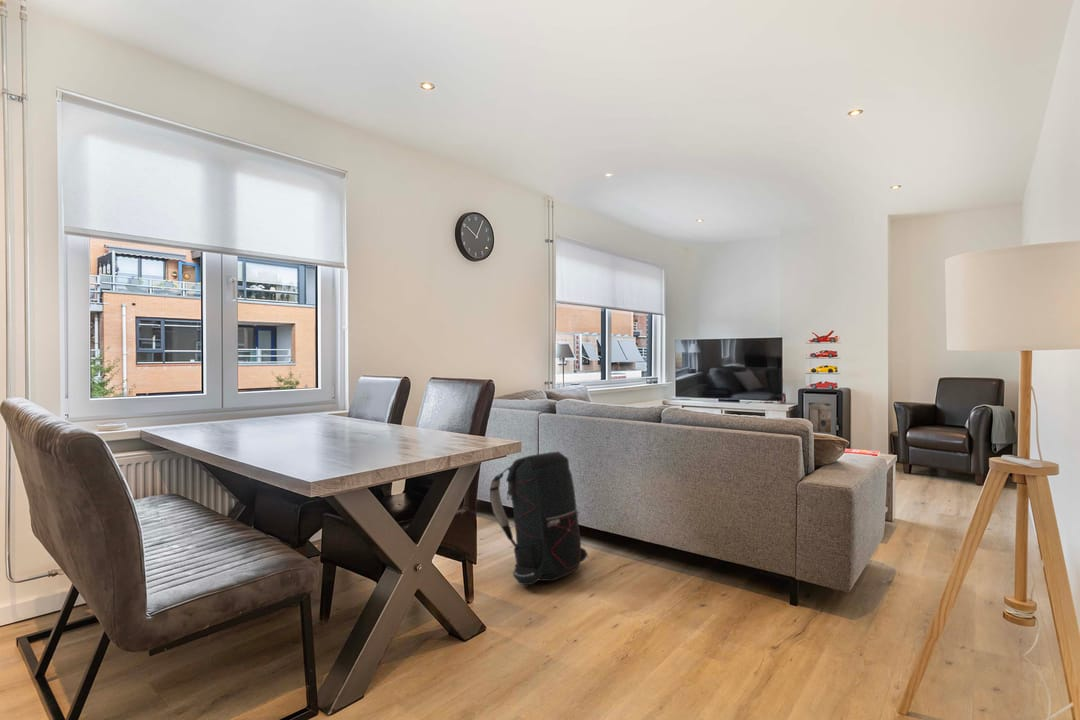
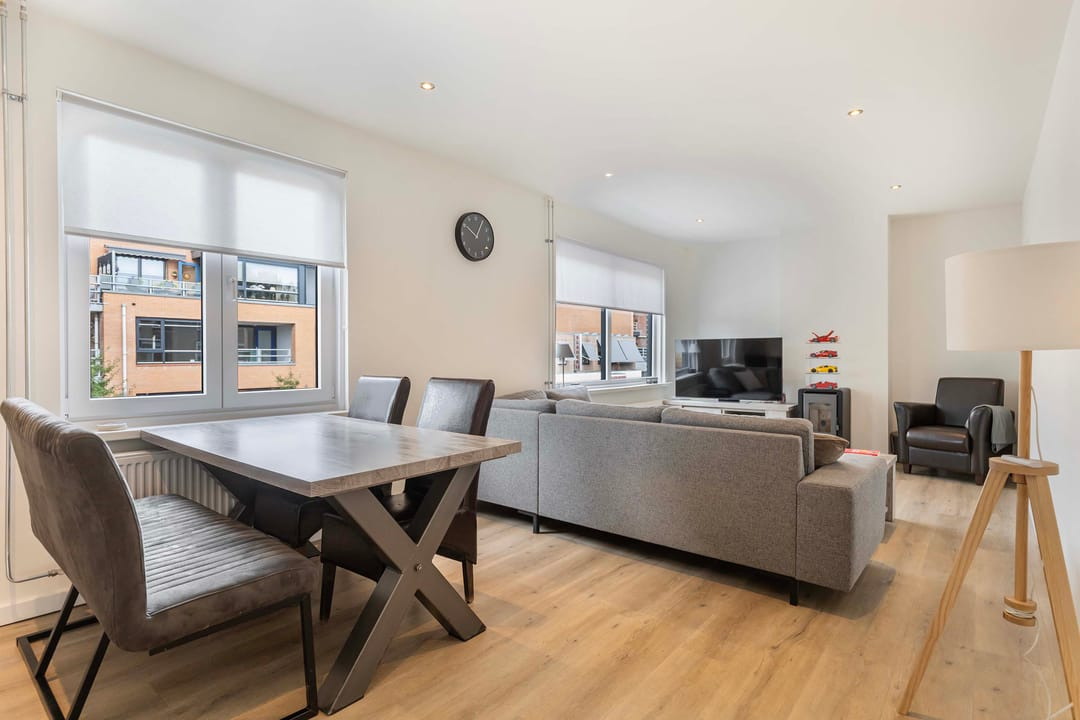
- backpack [489,450,589,586]
